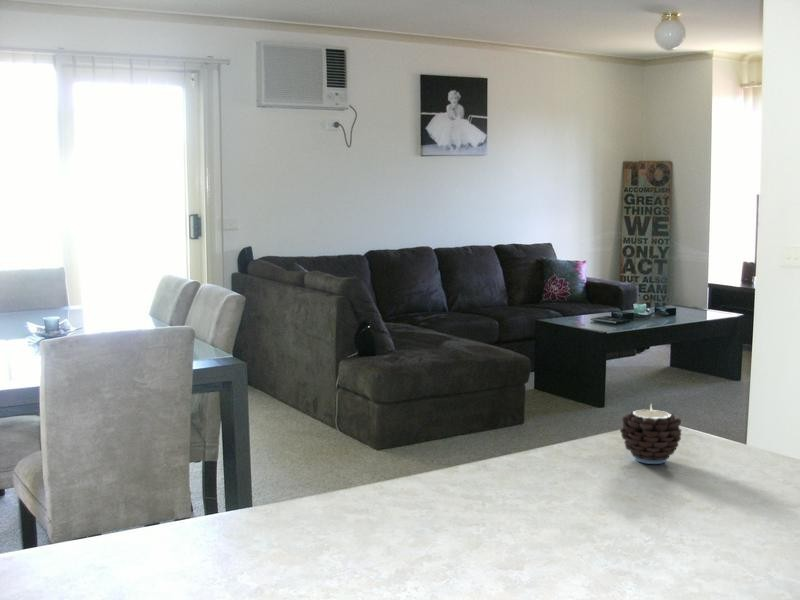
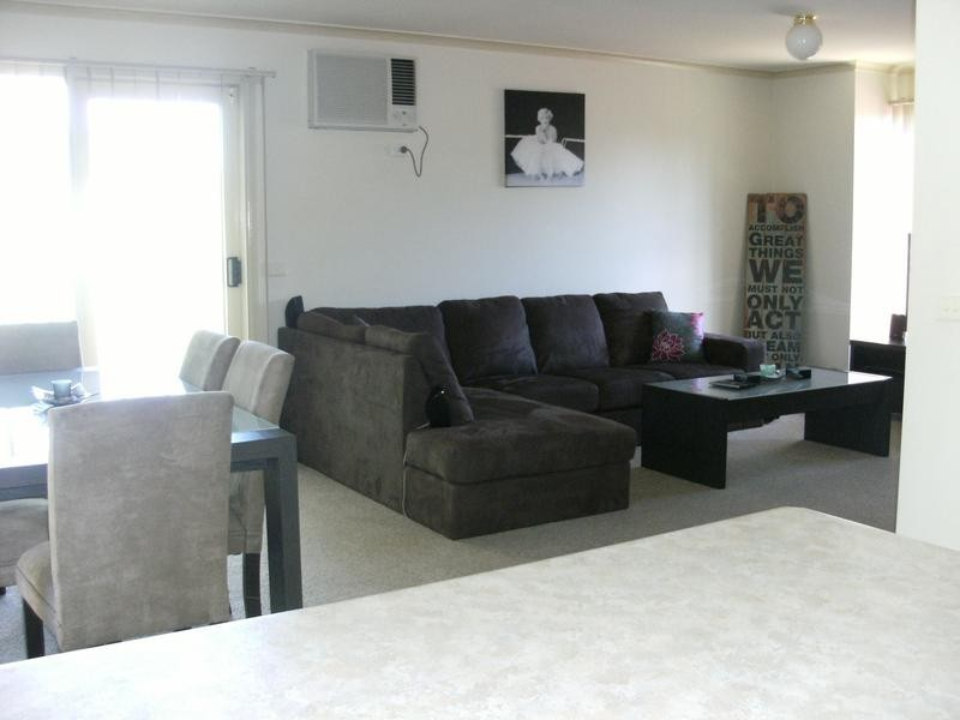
- candle [619,403,683,465]
